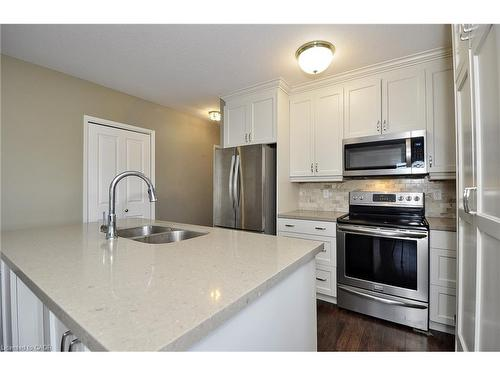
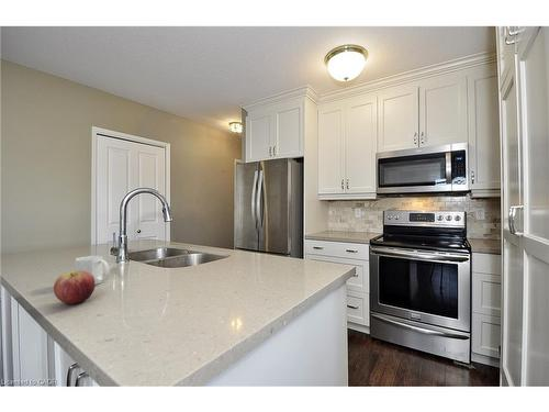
+ mug [75,255,110,286]
+ apple [53,269,97,305]
